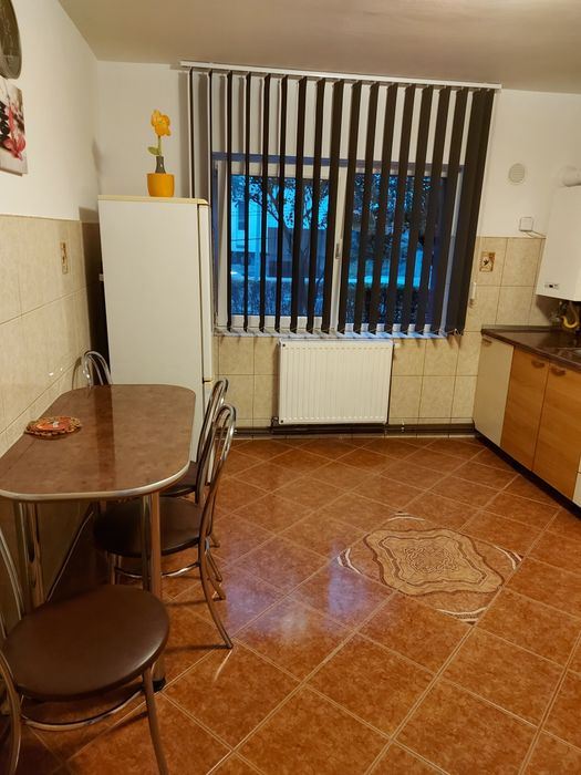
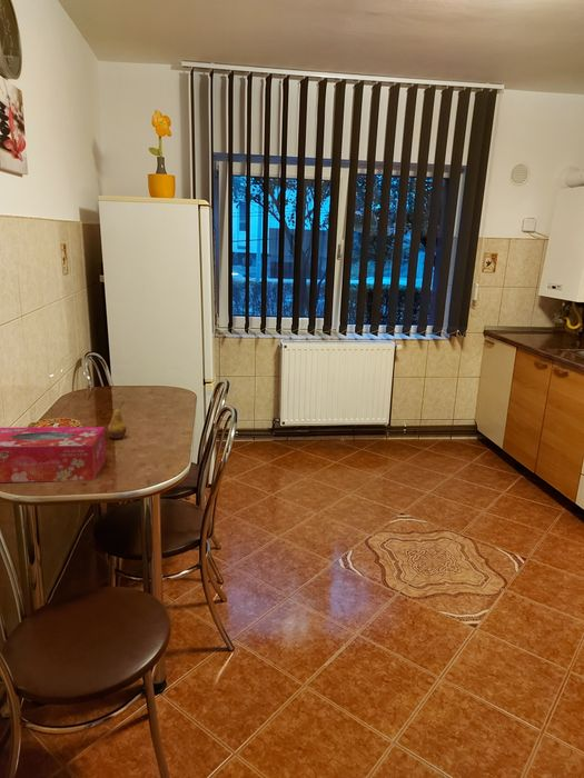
+ tissue box [0,426,107,483]
+ fruit [107,400,127,439]
